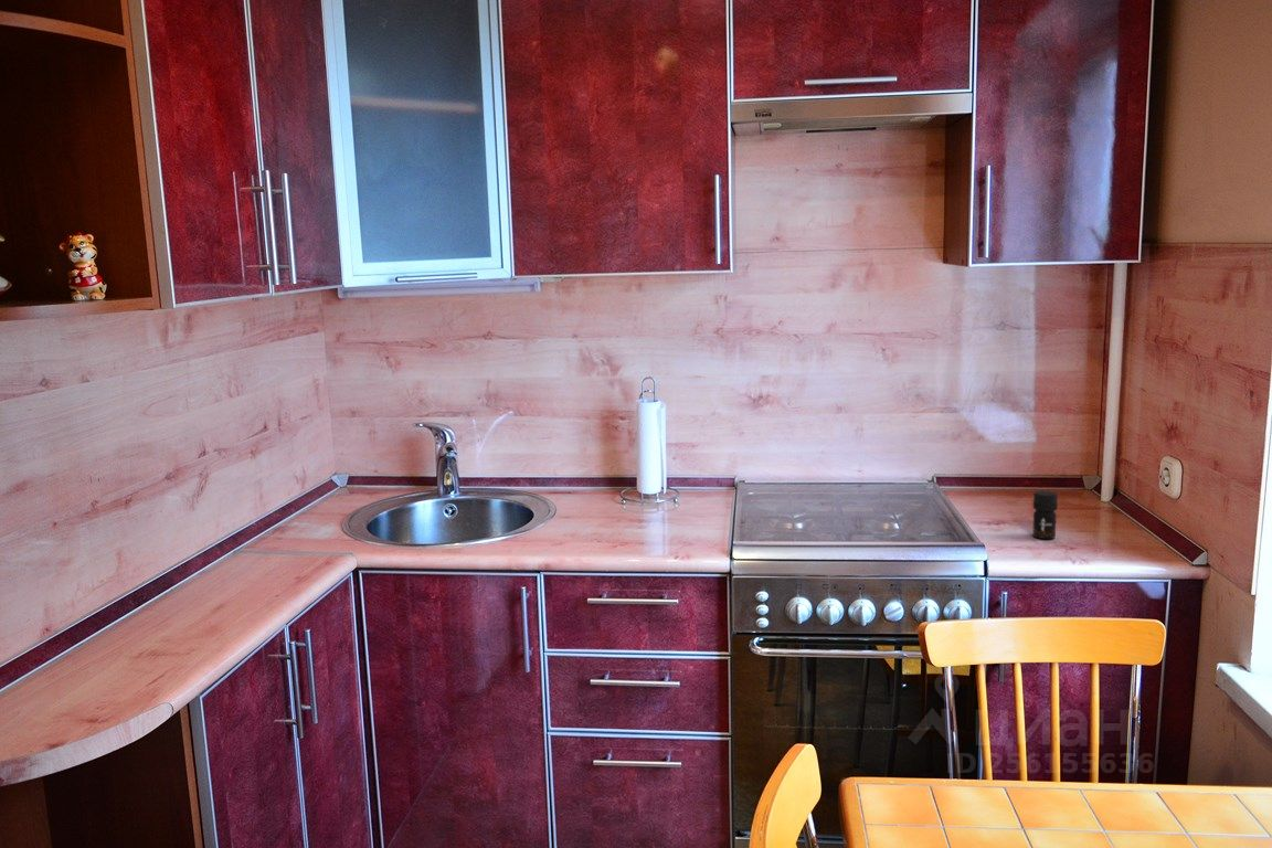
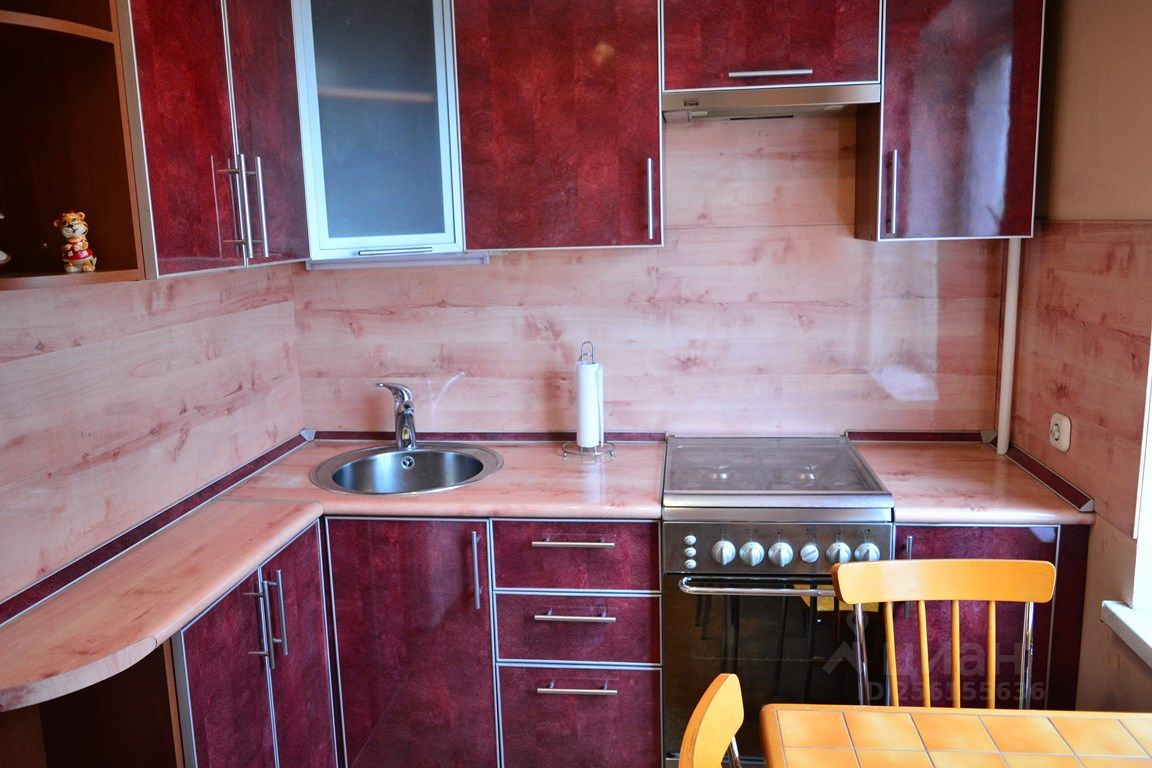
- jar [1031,489,1059,540]
